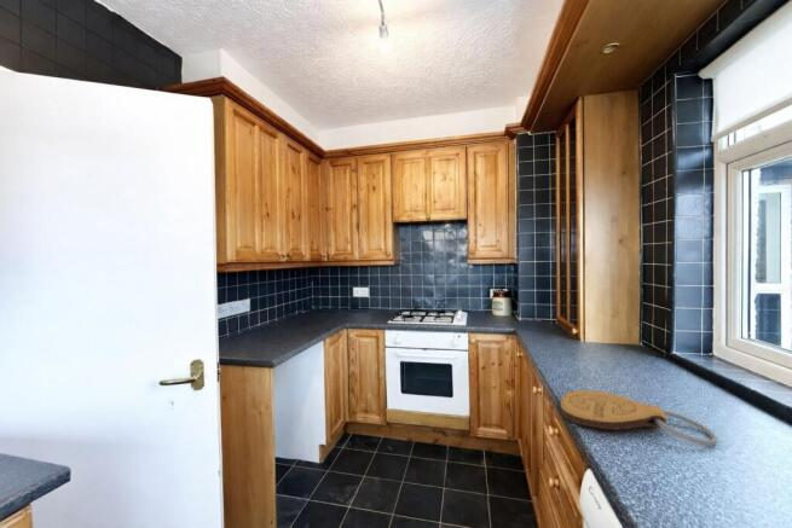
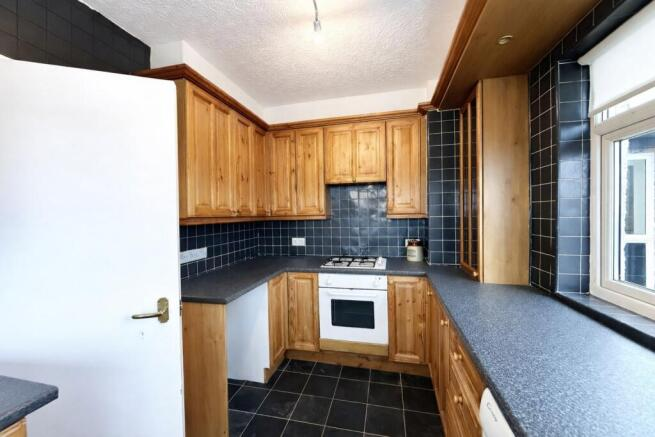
- key chain [560,389,718,447]
